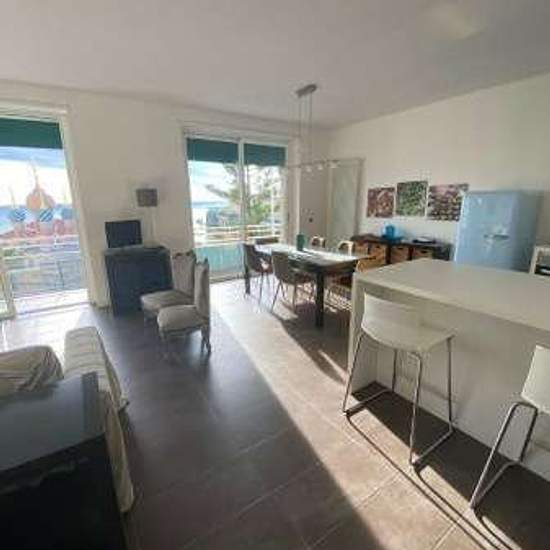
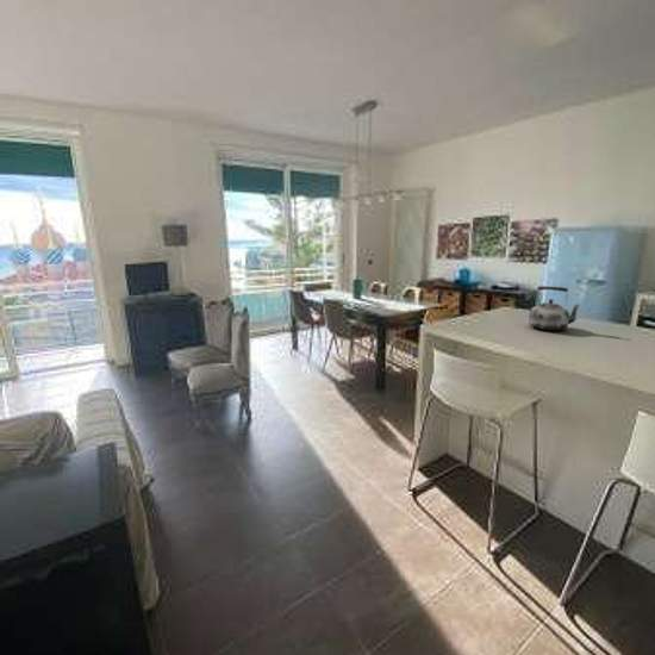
+ kettle [528,286,582,332]
